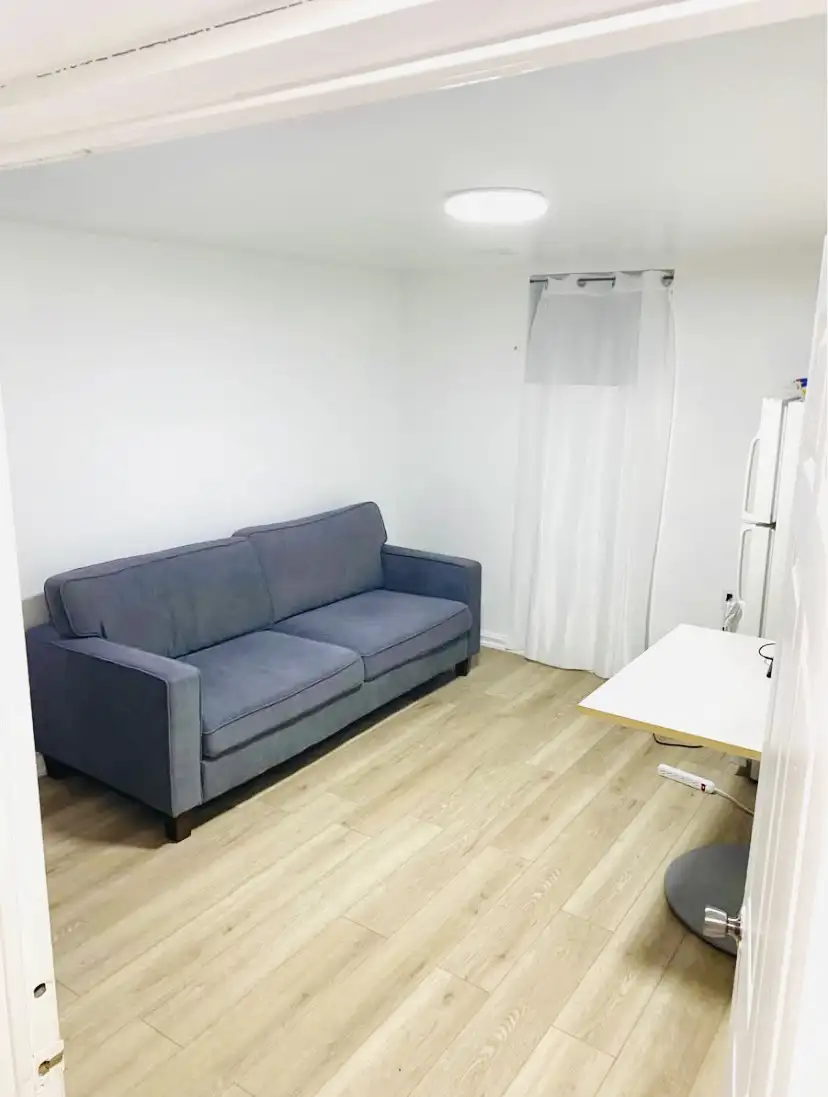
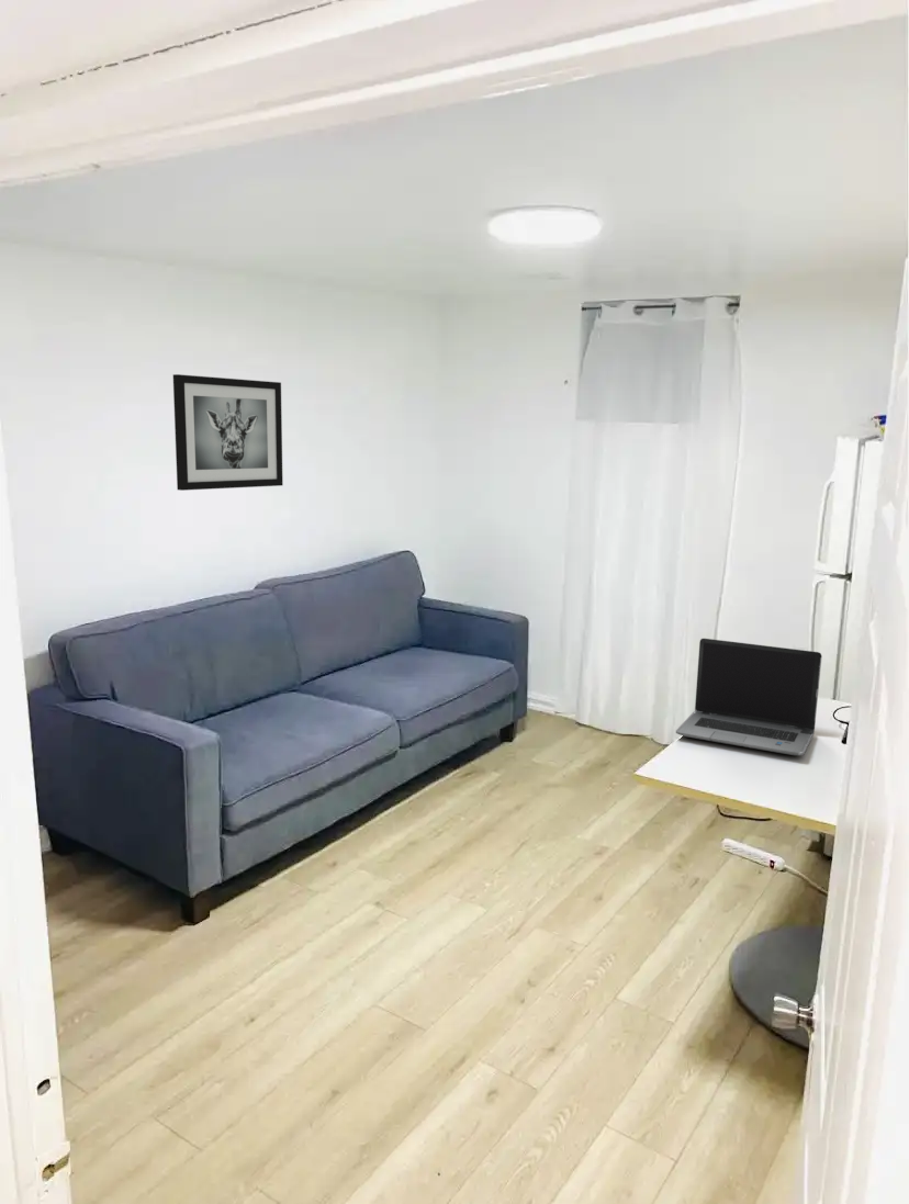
+ wall art [172,373,284,492]
+ laptop computer [675,638,823,757]
